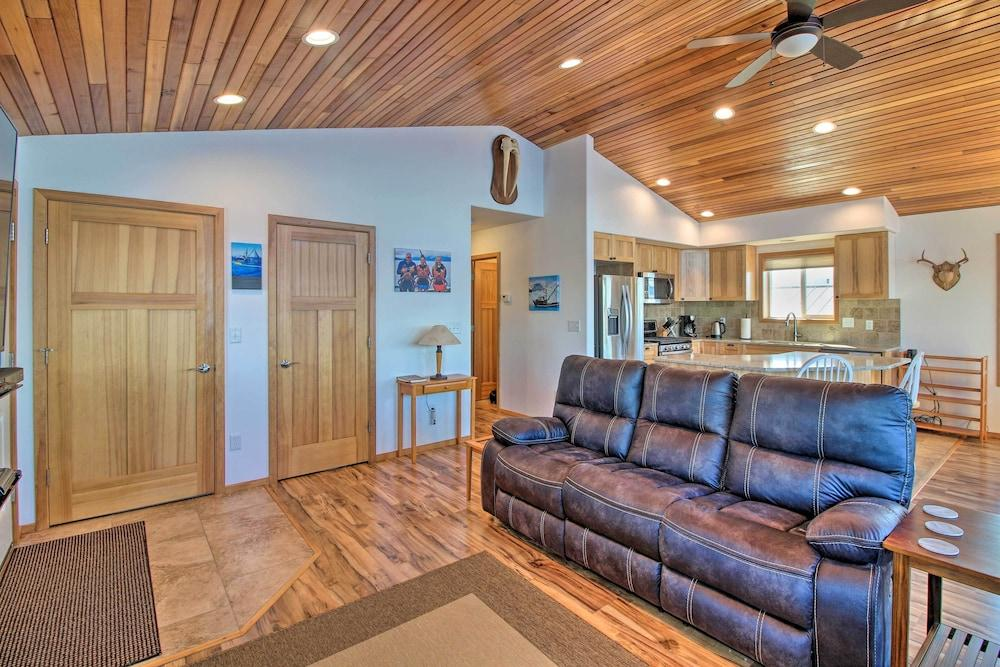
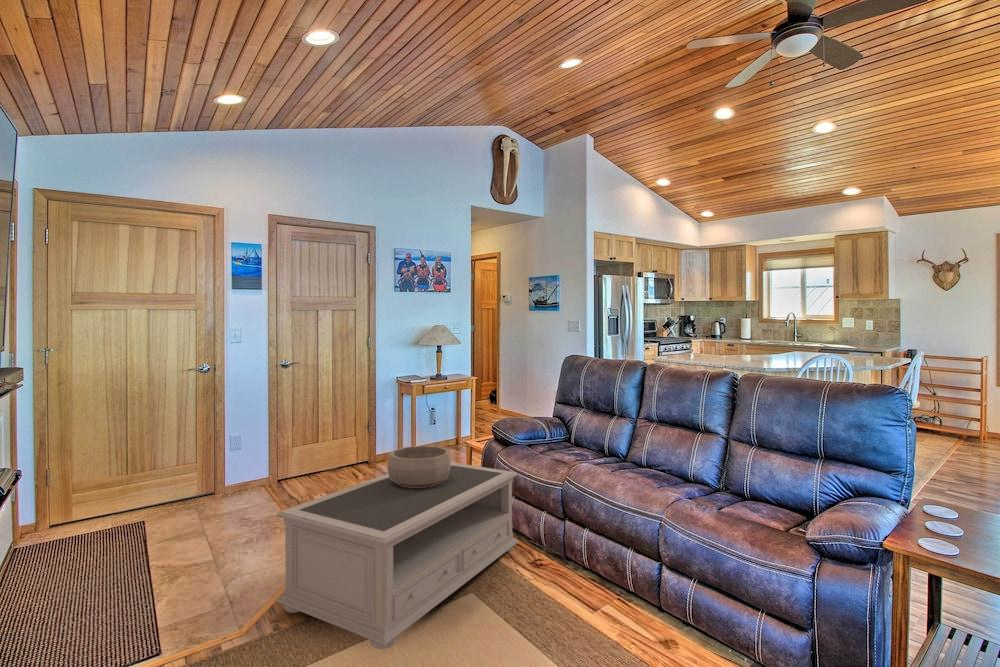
+ coffee table [275,461,520,650]
+ decorative bowl [386,445,452,488]
